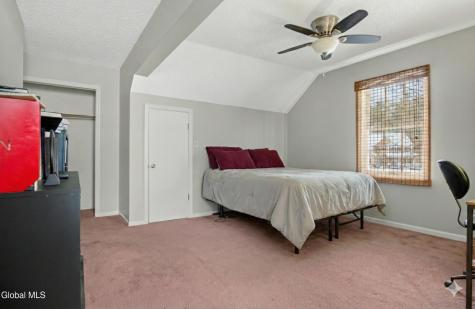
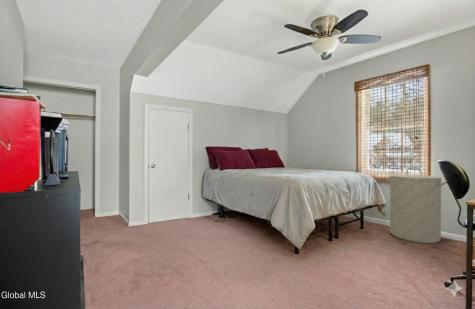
+ laundry hamper [385,165,447,244]
